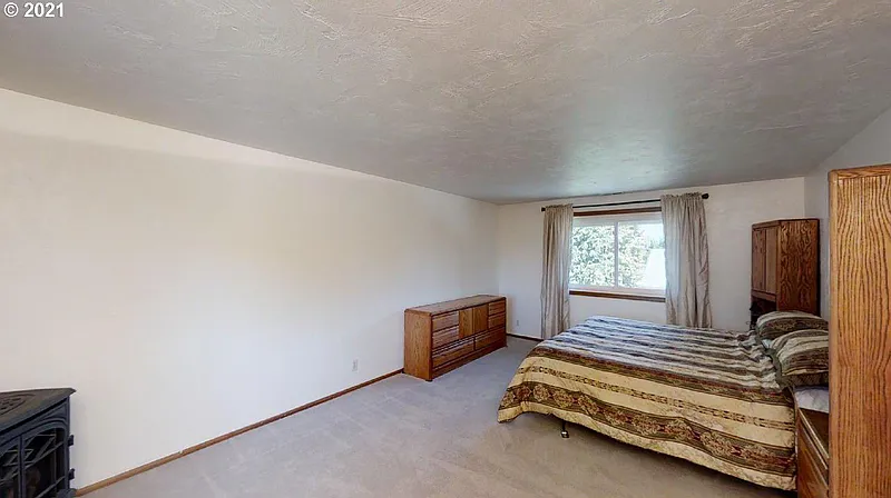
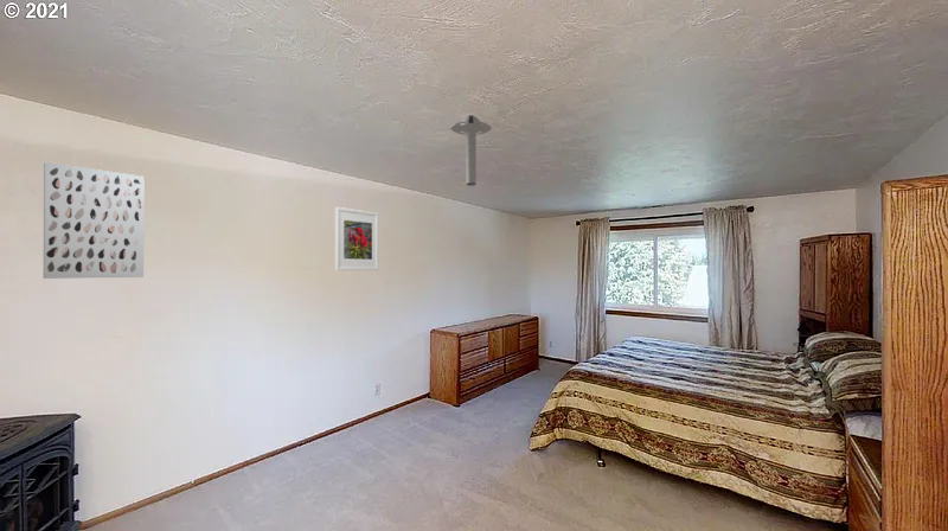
+ wall art [43,161,146,280]
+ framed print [334,206,379,271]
+ ceiling light [449,114,493,187]
